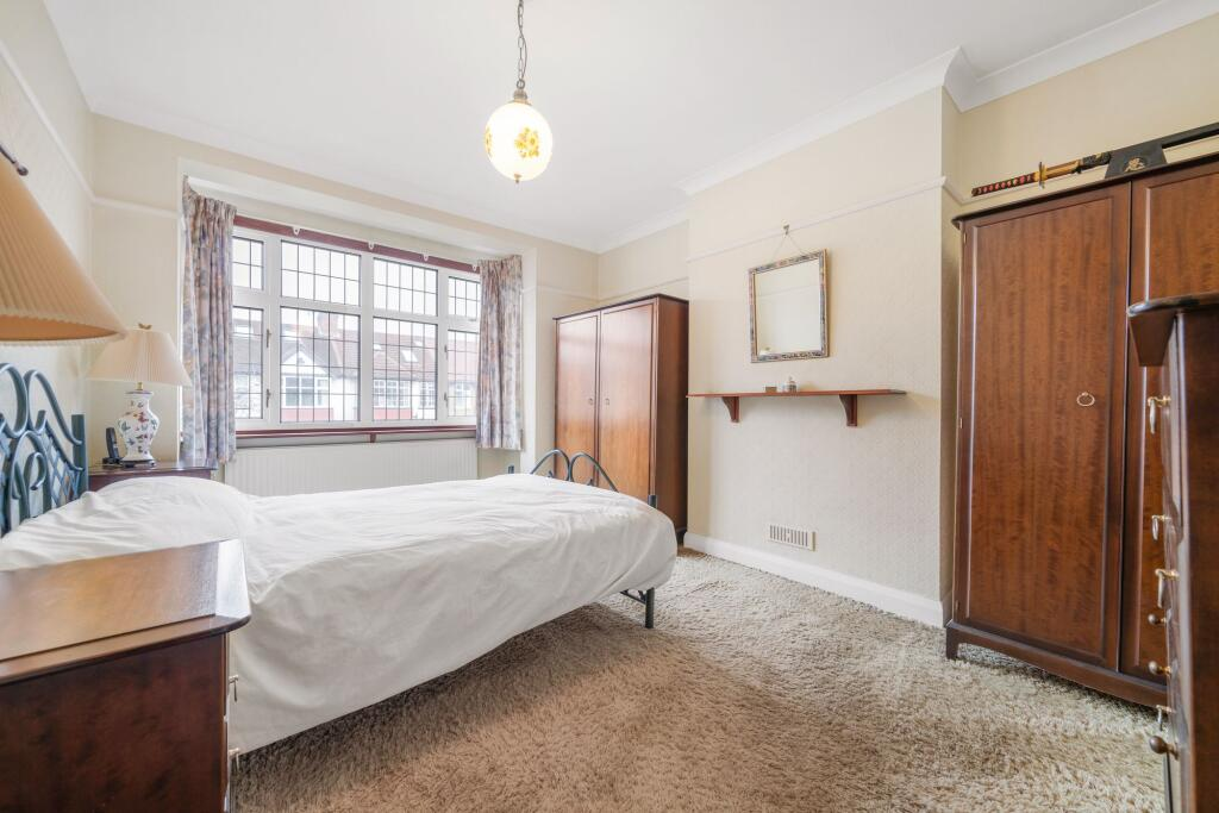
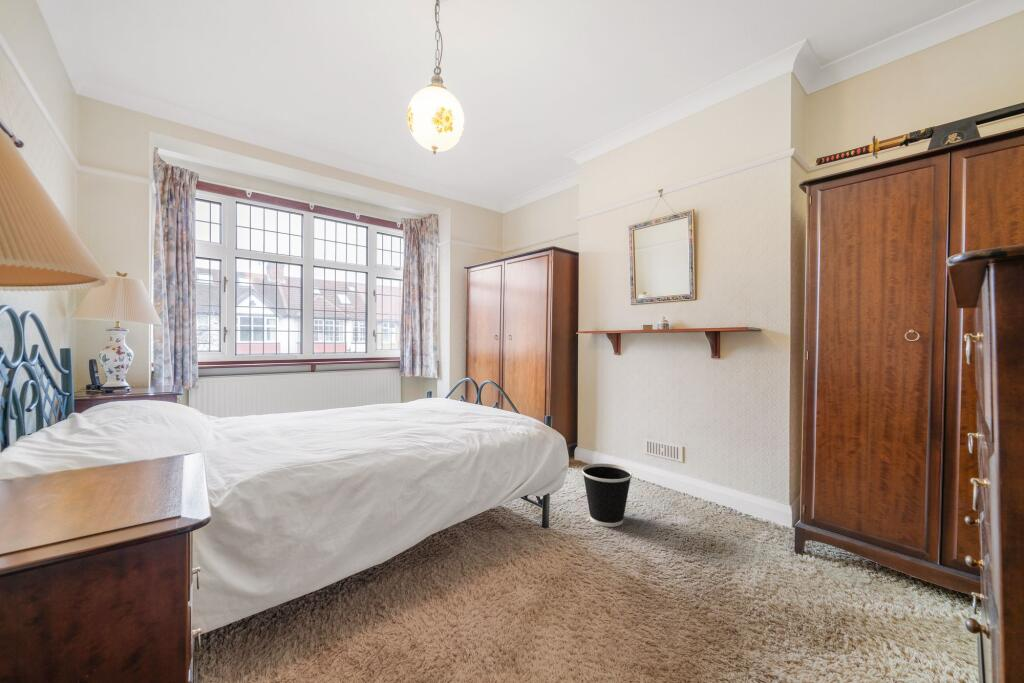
+ wastebasket [581,462,633,528]
